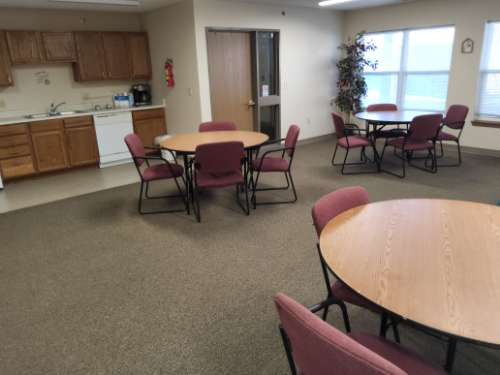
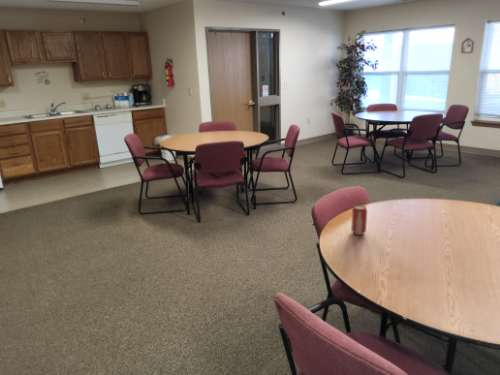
+ beverage can [350,204,368,236]
